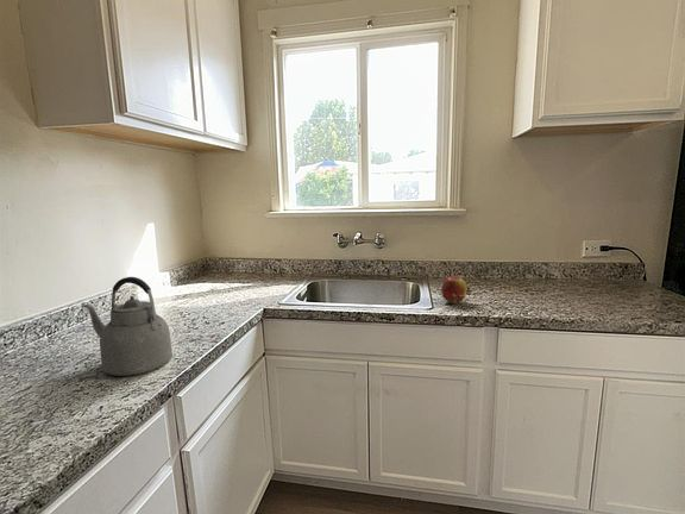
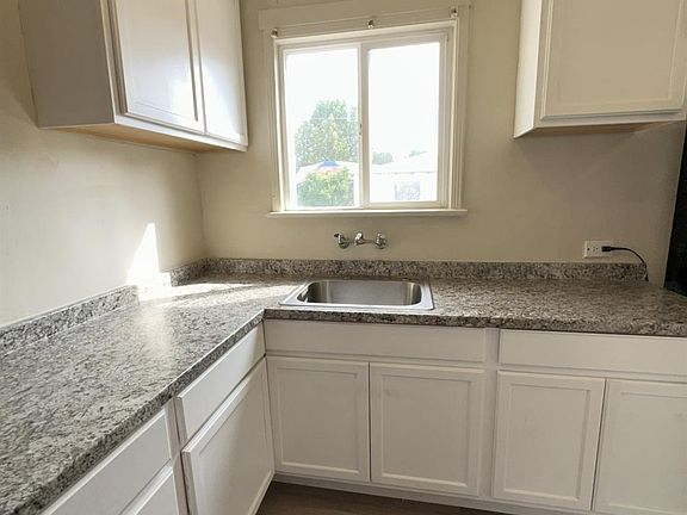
- fruit [440,276,472,305]
- kettle [80,276,174,377]
